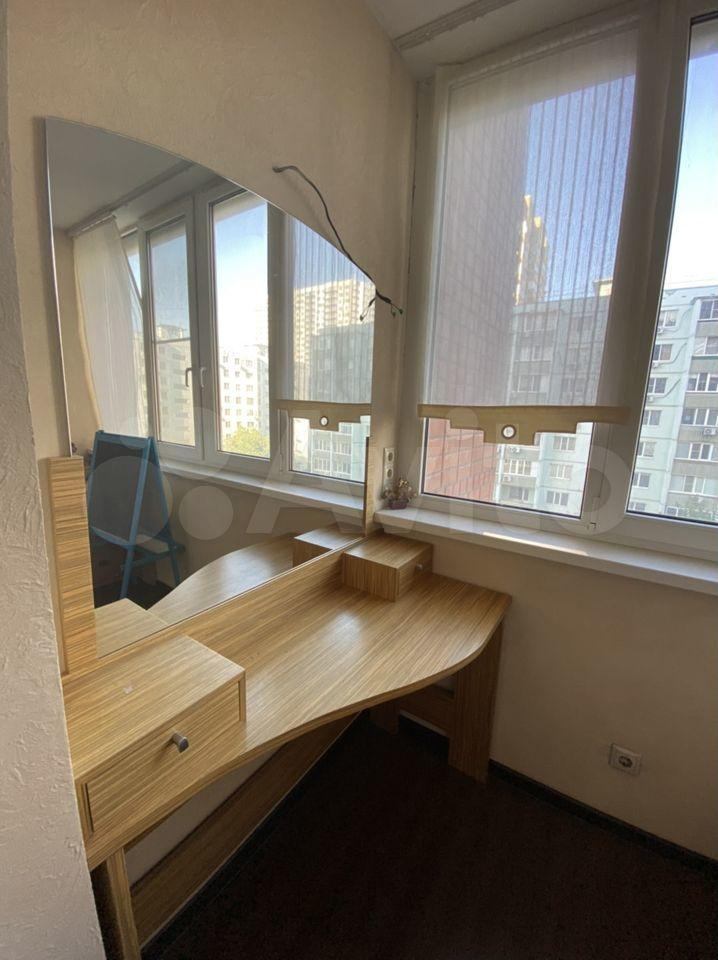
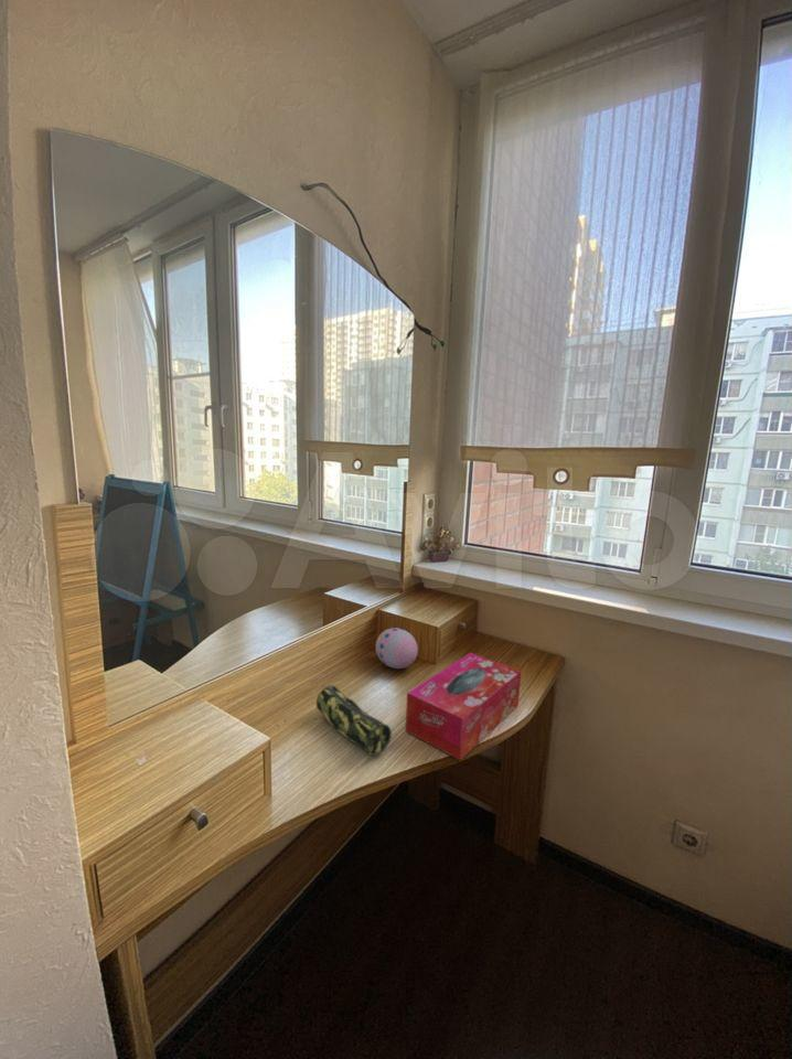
+ decorative egg [375,627,419,670]
+ pencil case [315,685,393,757]
+ tissue box [405,652,522,761]
